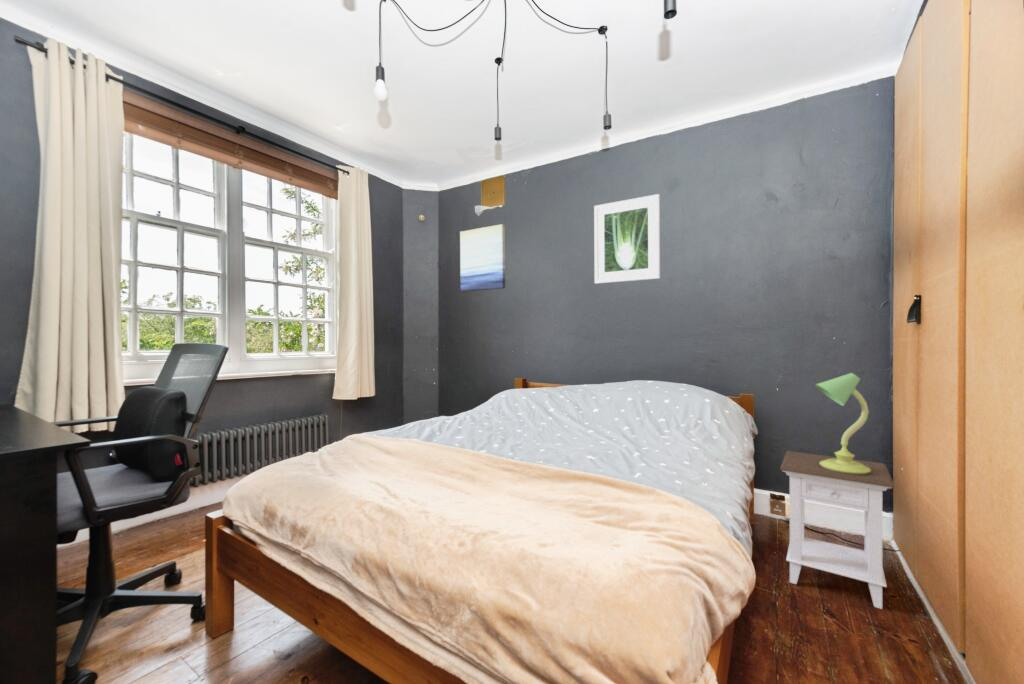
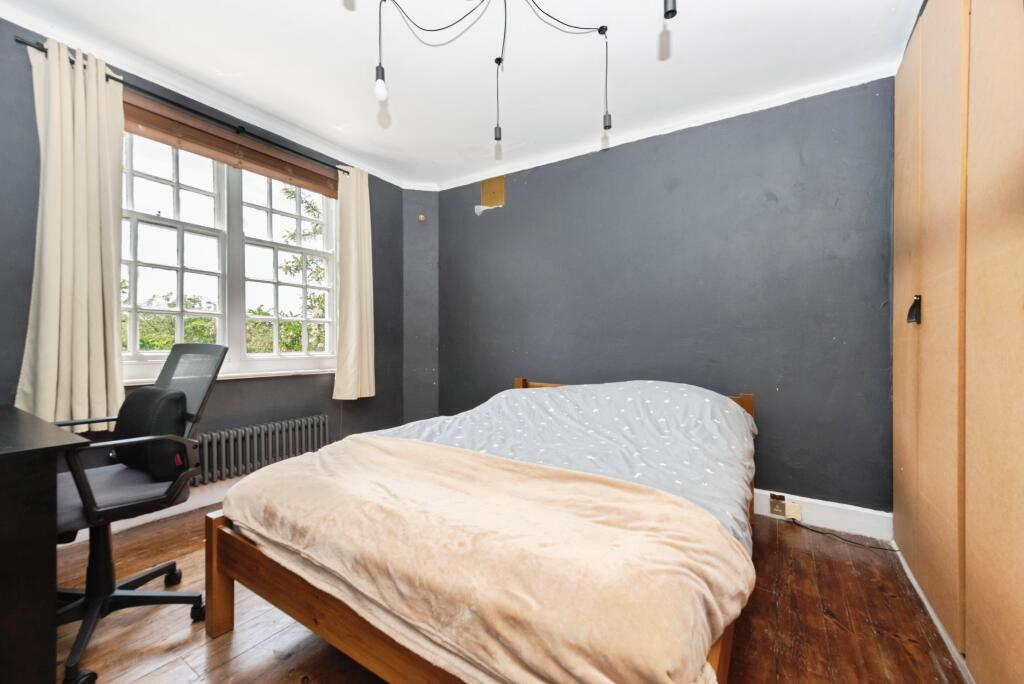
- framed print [593,193,661,285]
- table lamp [814,372,871,475]
- nightstand [779,450,896,610]
- wall art [459,223,506,293]
